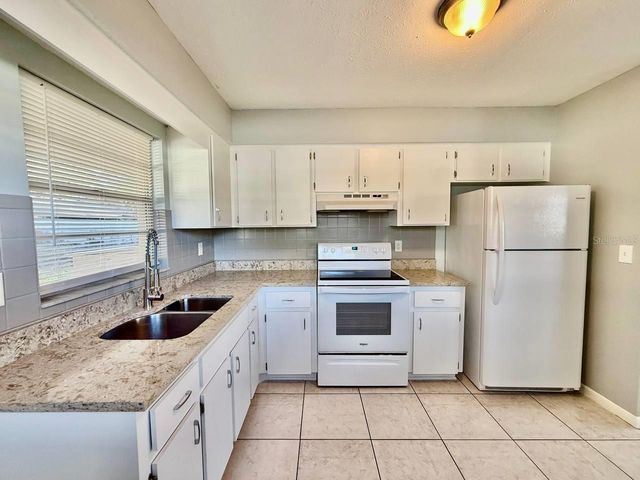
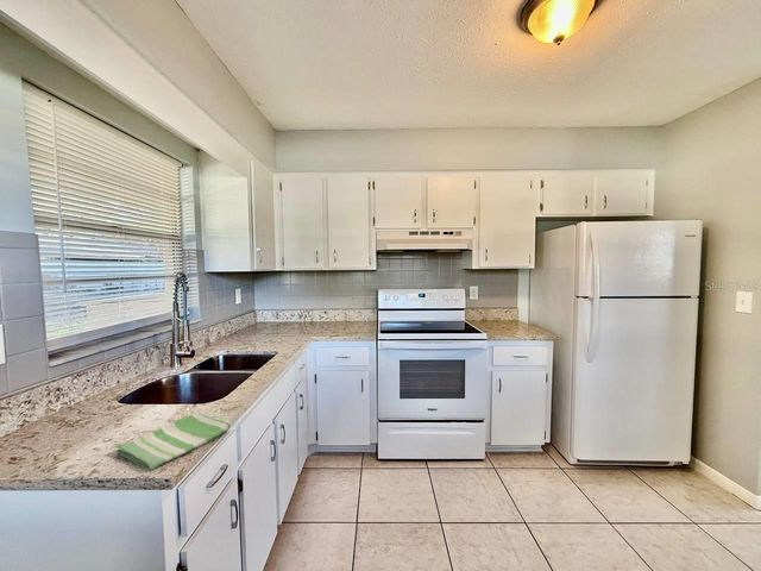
+ dish towel [114,412,233,471]
